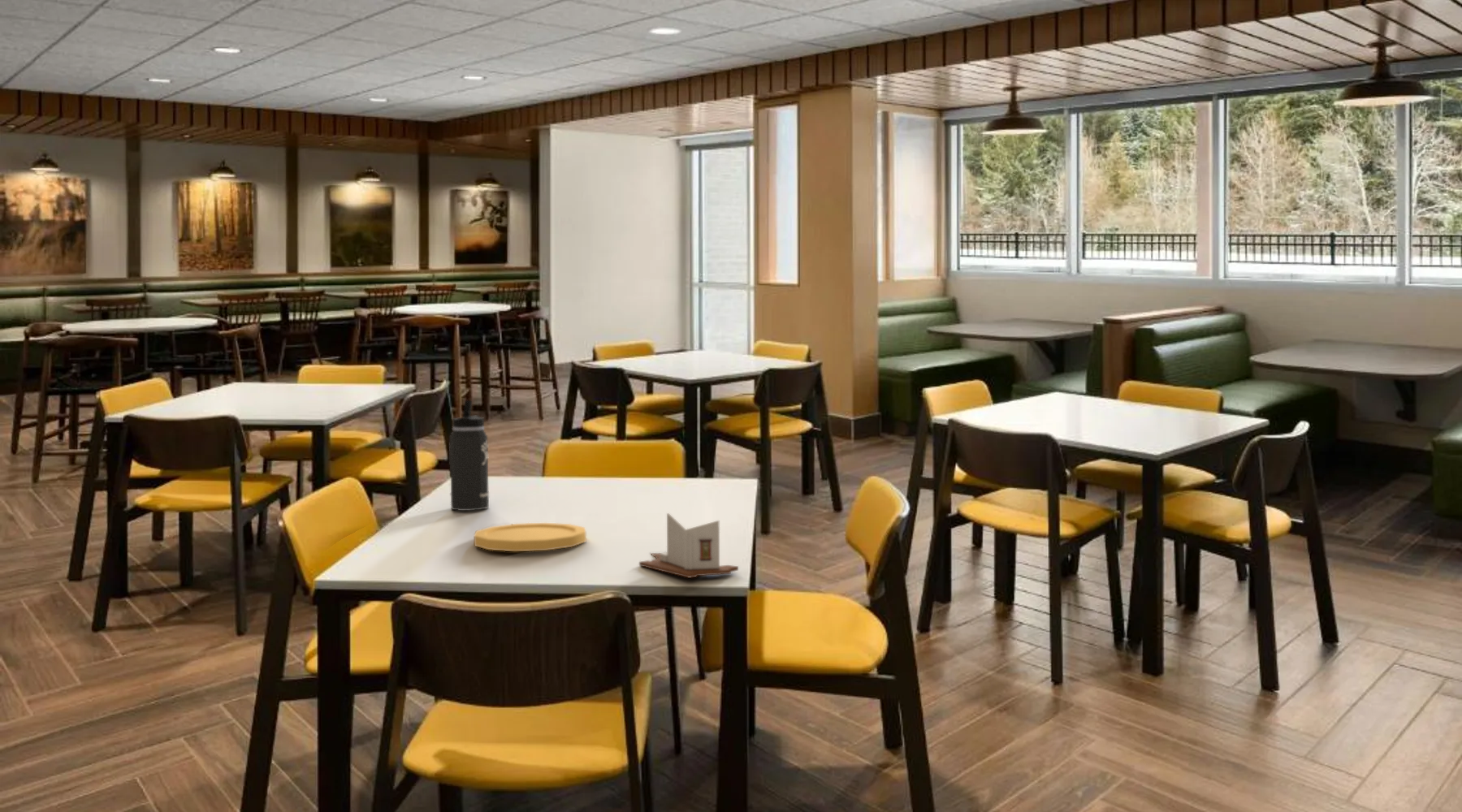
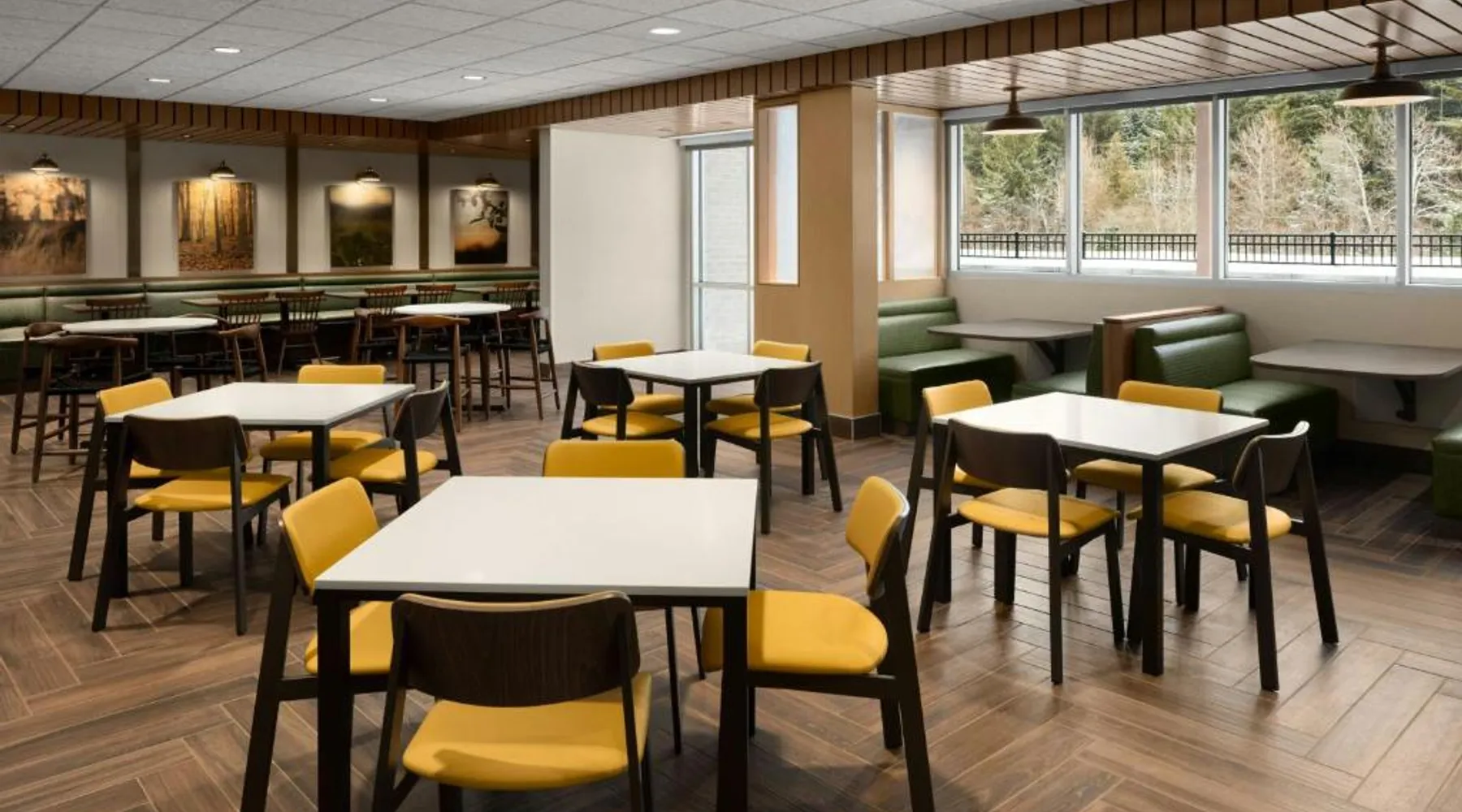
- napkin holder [638,512,739,579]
- thermos bottle [448,400,490,512]
- plate [474,522,587,552]
